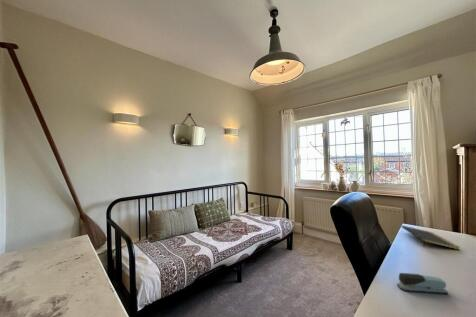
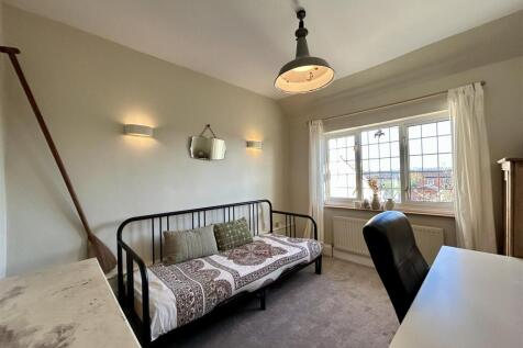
- notepad [401,224,461,251]
- stapler [396,272,449,295]
